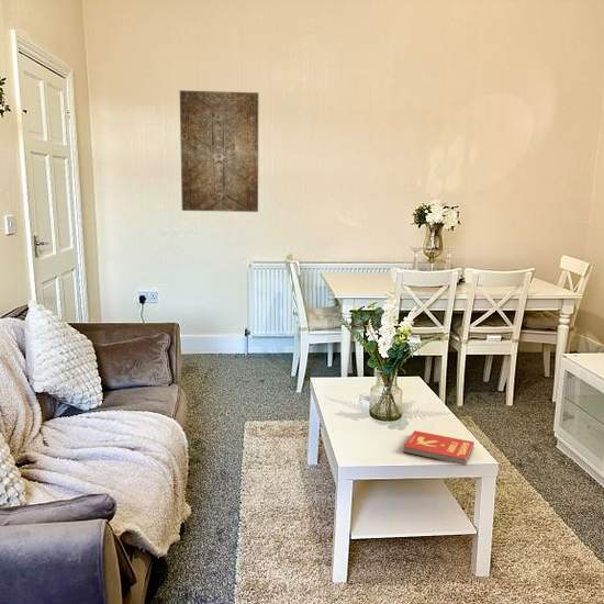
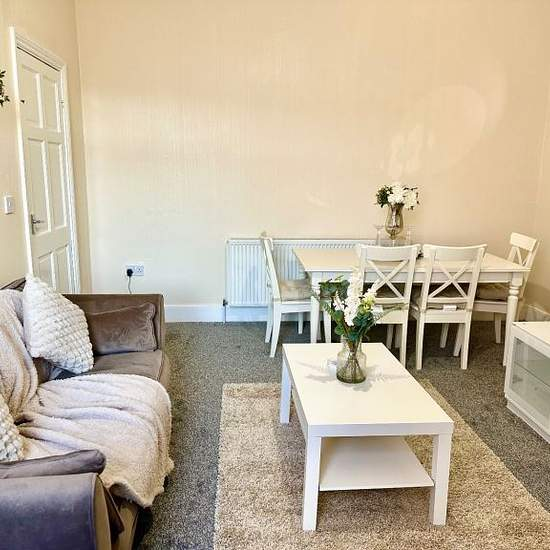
- wall art [179,89,259,213]
- book [402,429,474,466]
